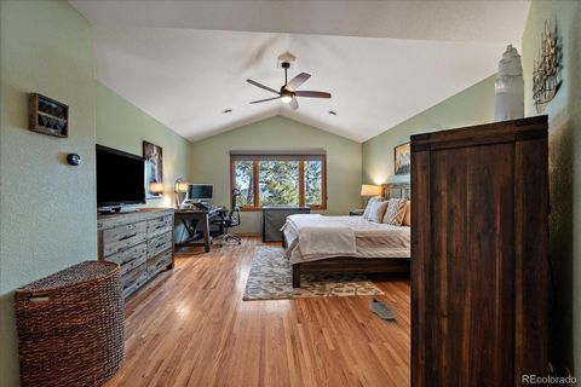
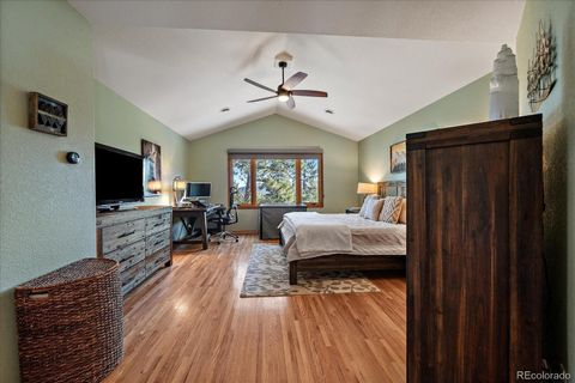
- sneaker [368,296,398,320]
